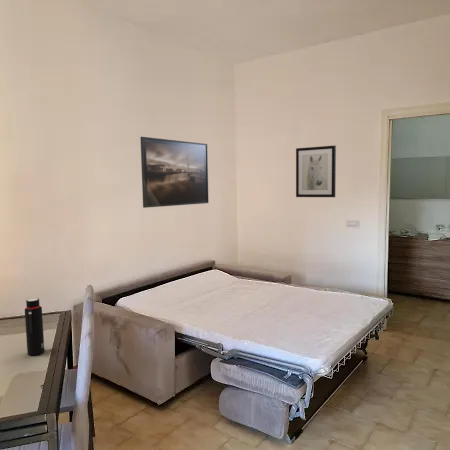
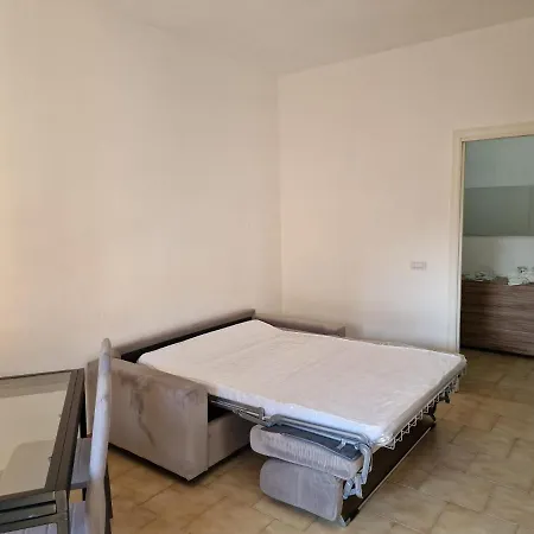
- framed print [139,136,209,209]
- water bottle [24,297,45,356]
- wall art [295,144,337,198]
